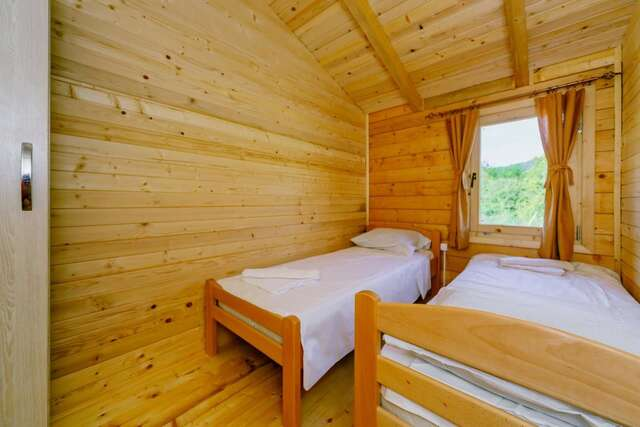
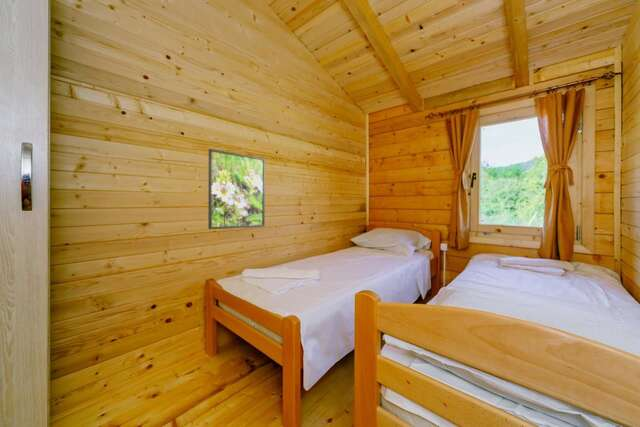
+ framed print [207,148,266,230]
